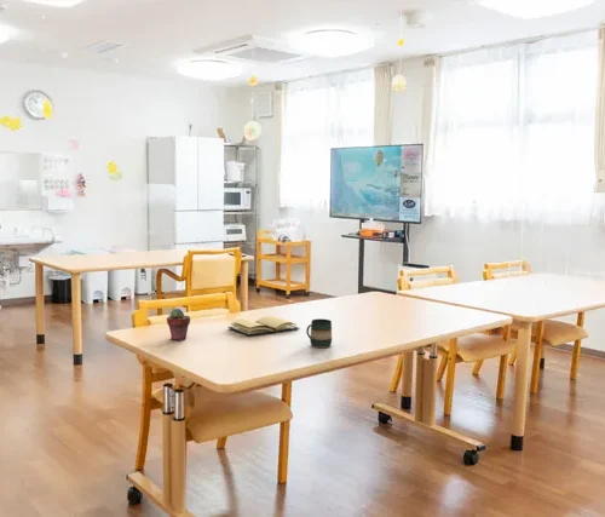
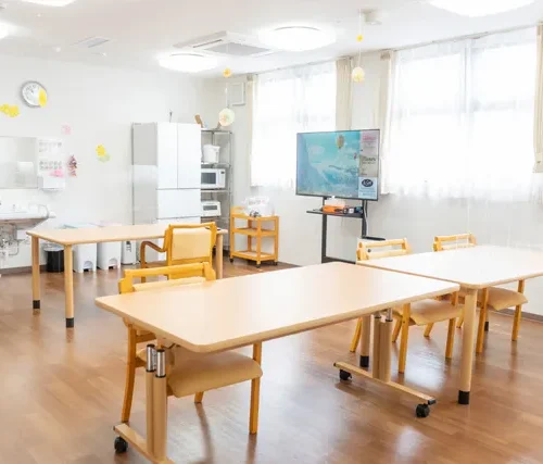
- book [226,315,301,337]
- potted succulent [166,308,191,341]
- mug [305,317,333,349]
